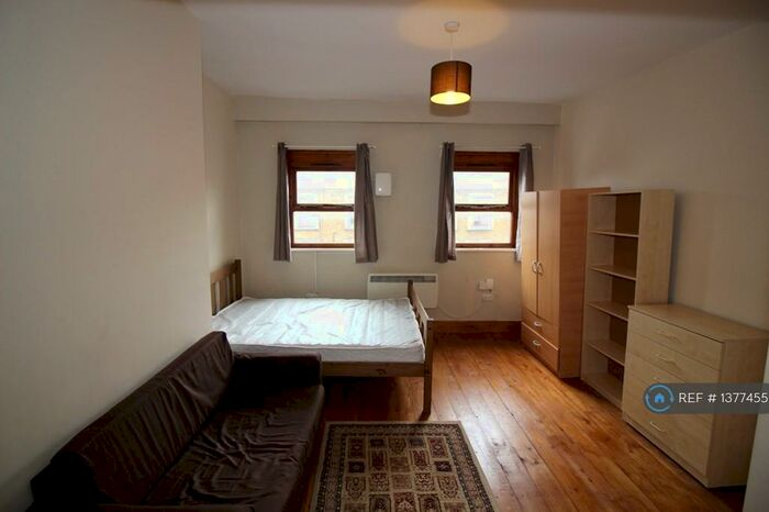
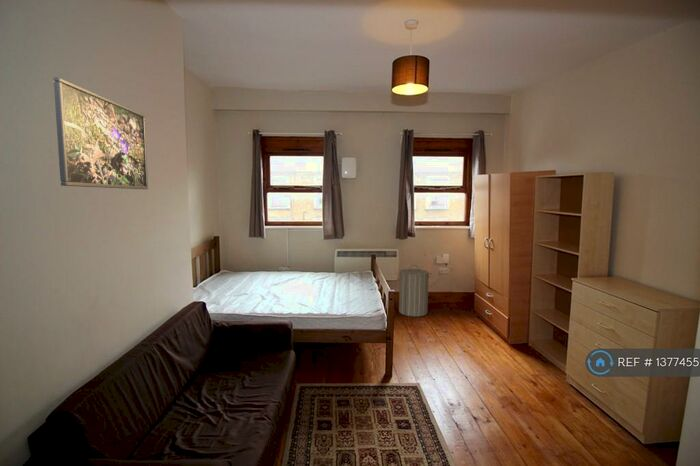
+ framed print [53,76,149,190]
+ laundry hamper [395,264,433,318]
